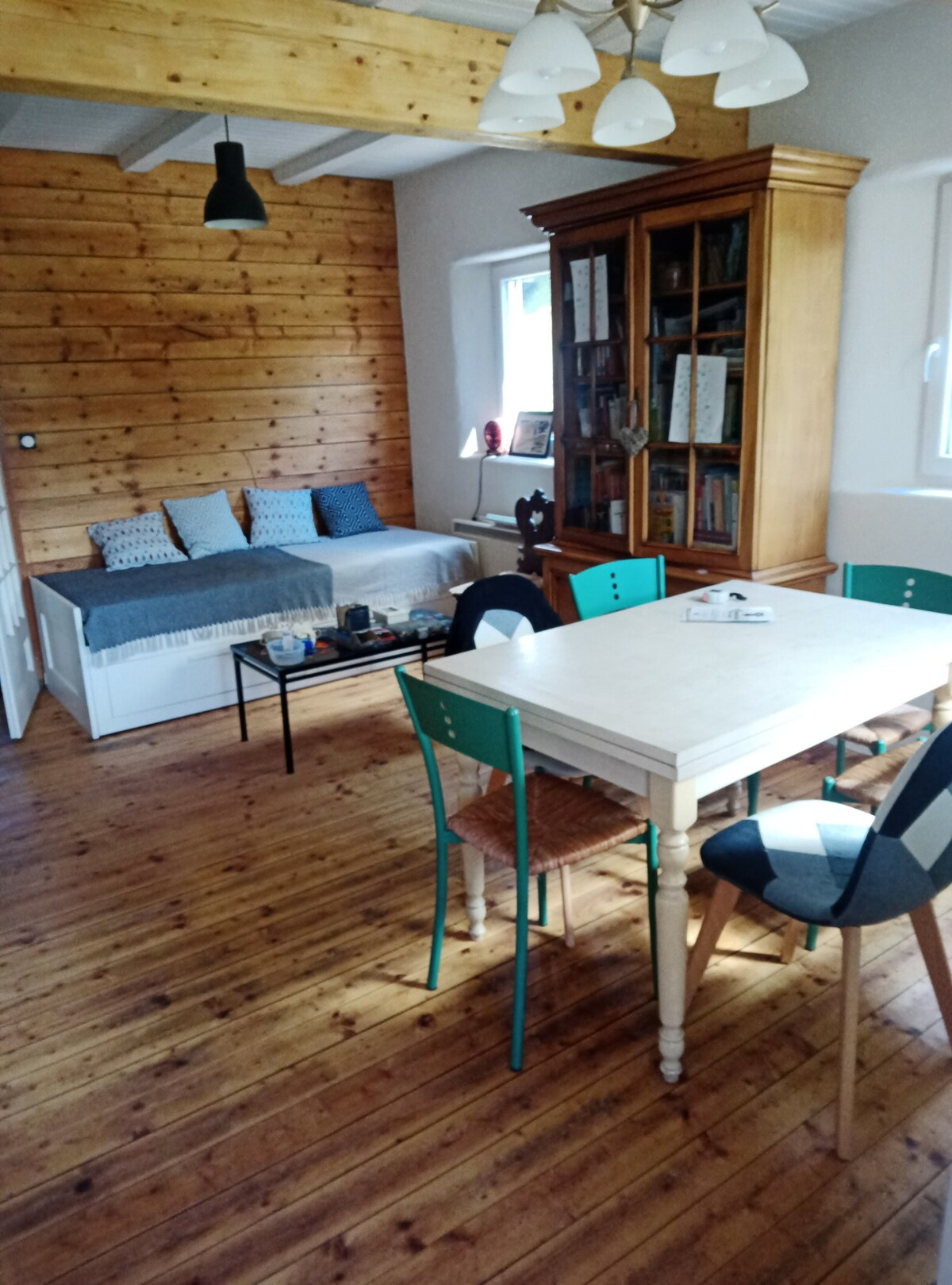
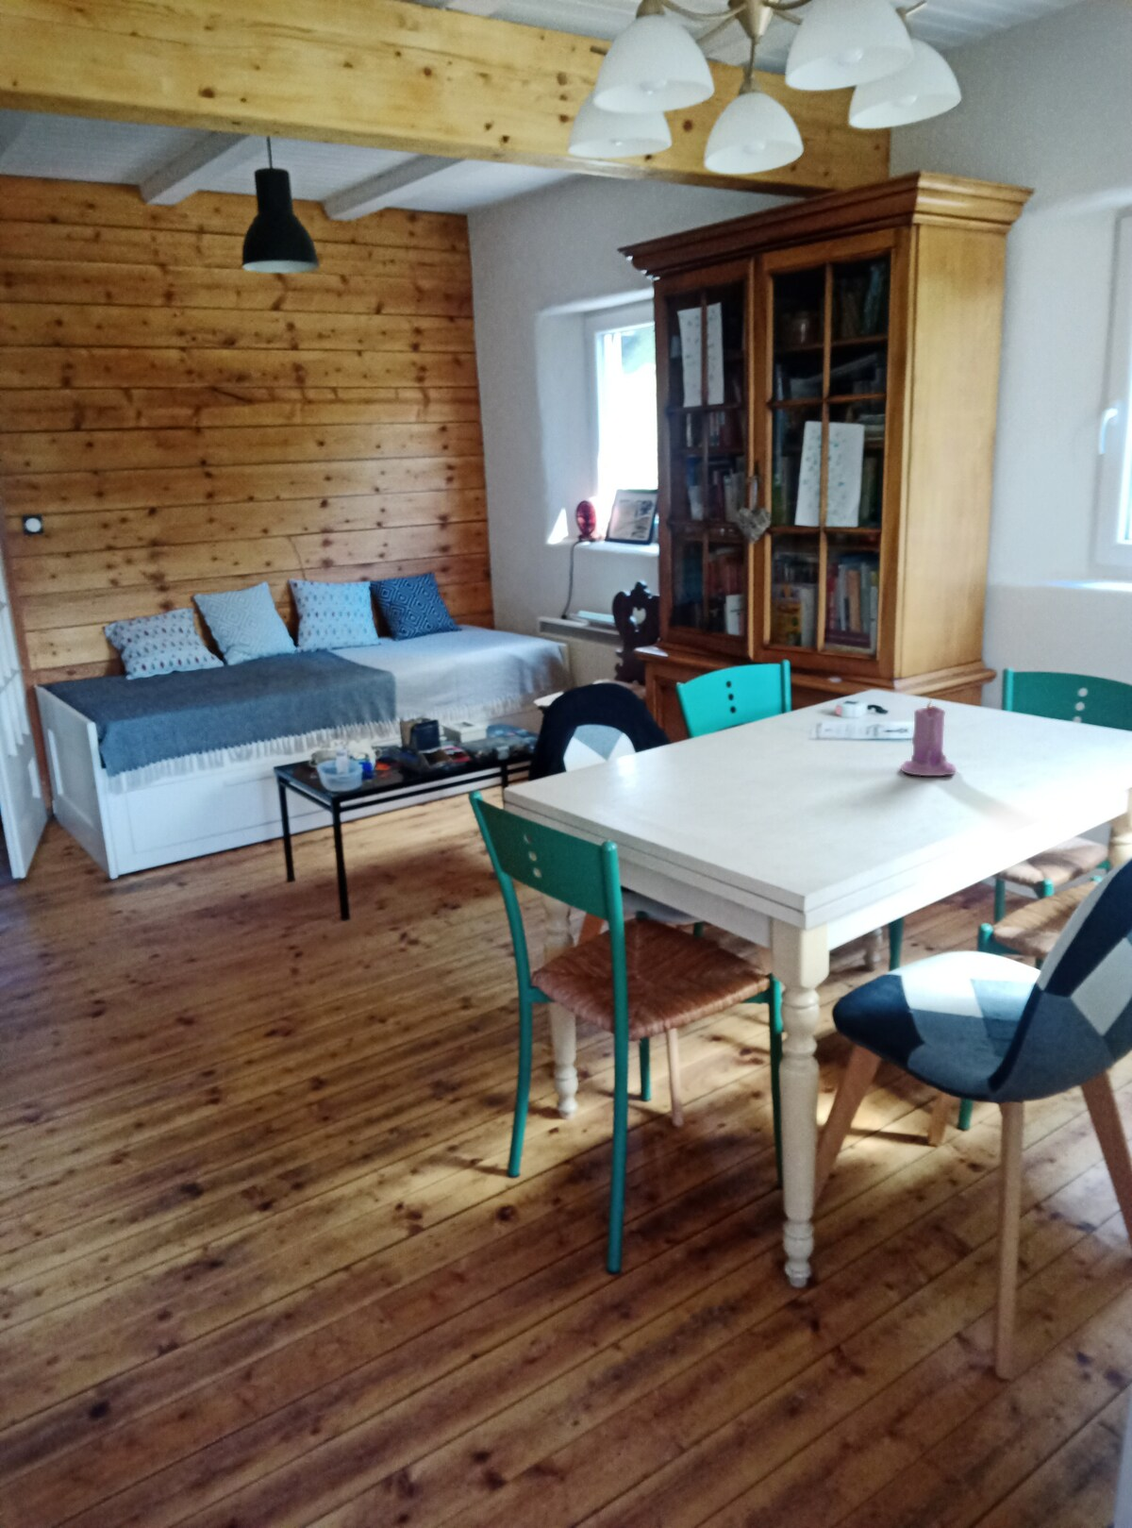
+ candle [900,698,957,776]
